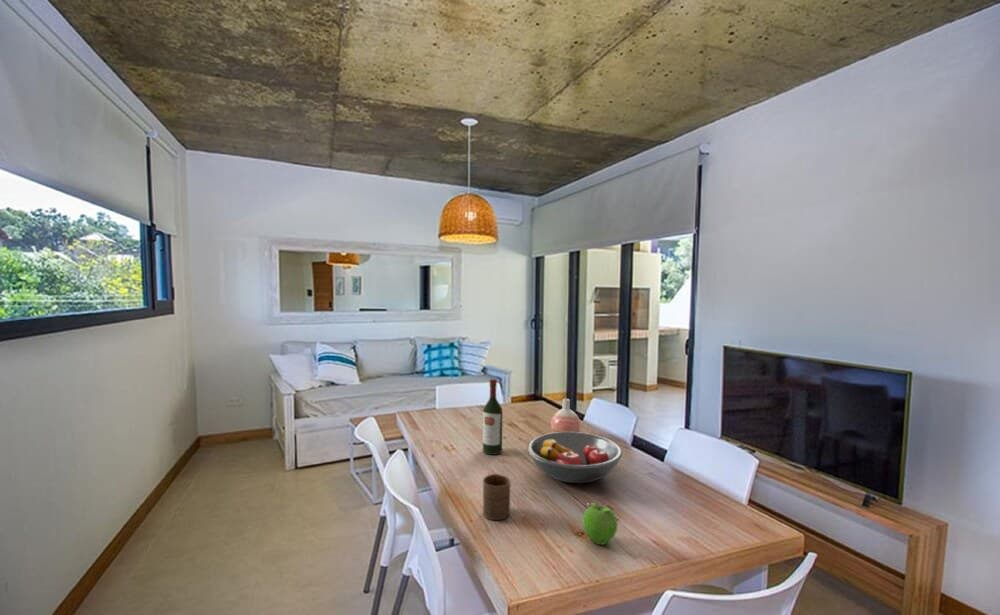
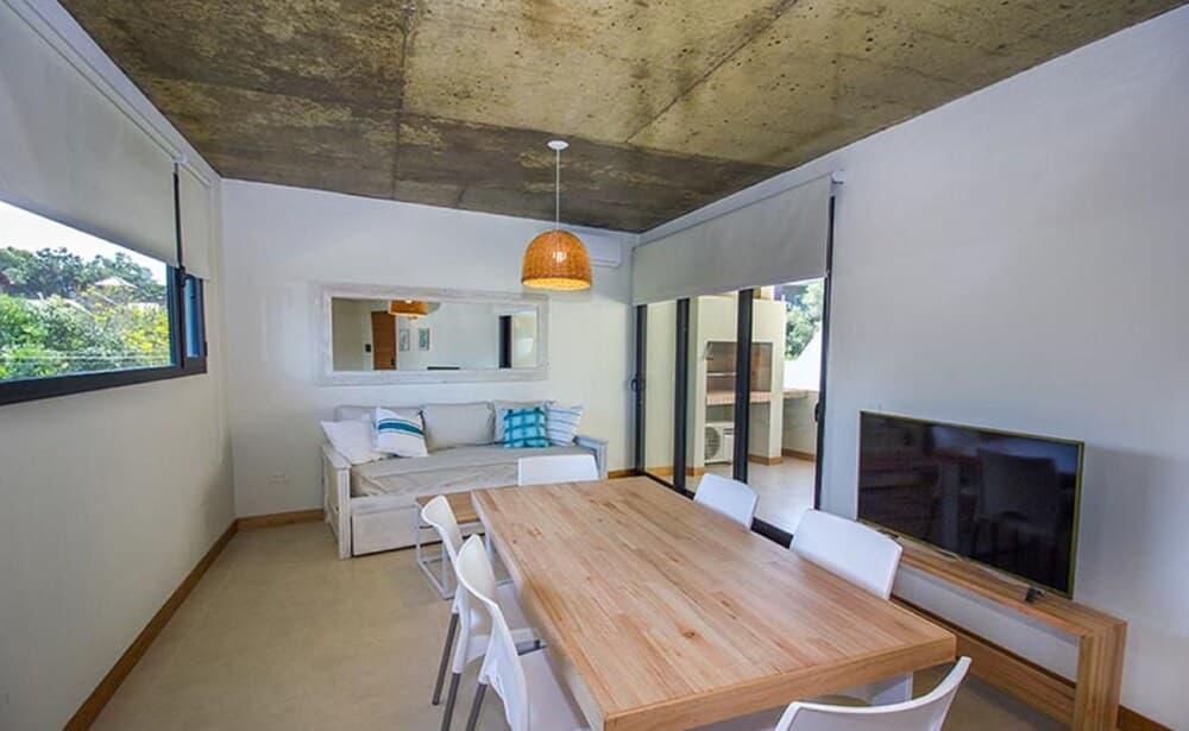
- wine bottle [482,378,504,456]
- fruit bowl [526,432,623,484]
- fruit [582,502,618,546]
- cup [482,473,512,521]
- vase [550,398,582,433]
